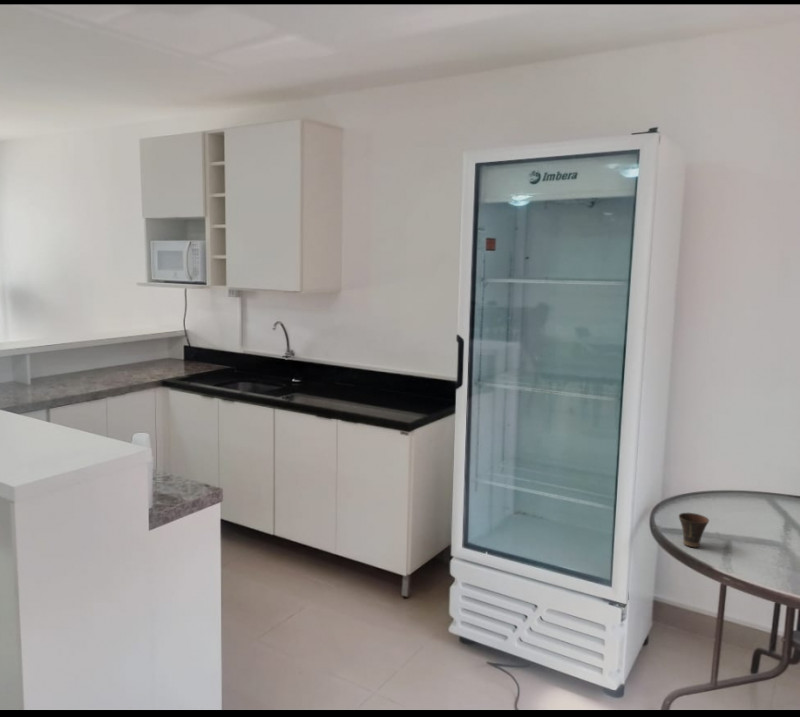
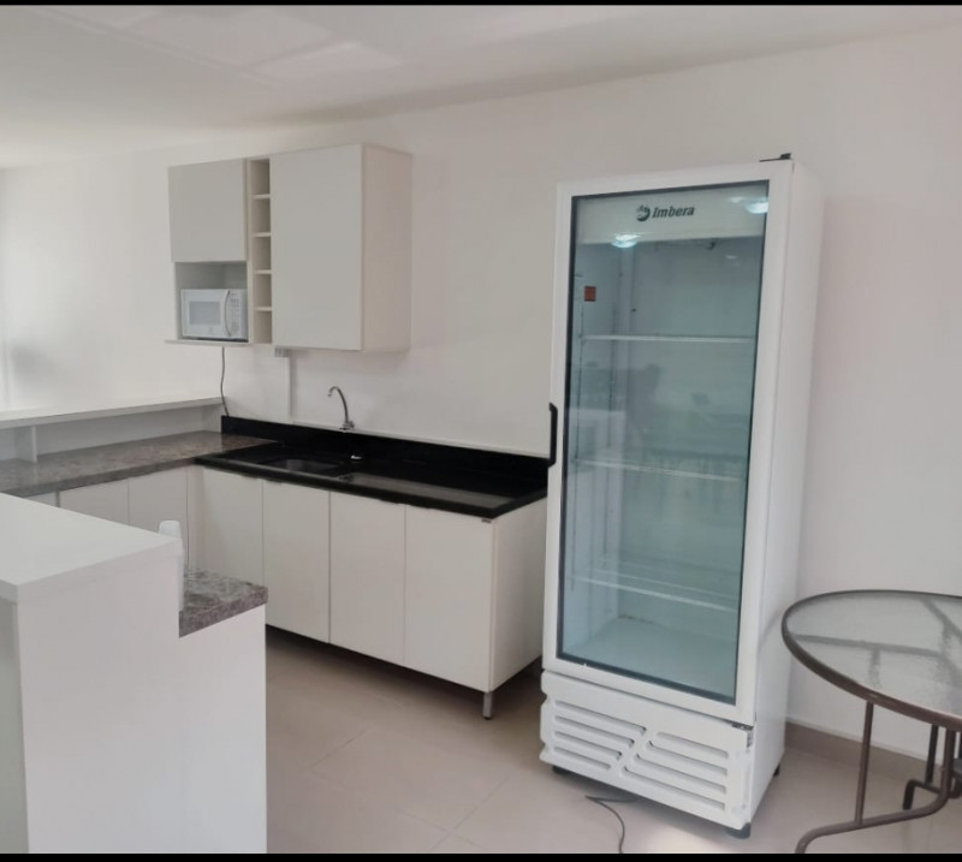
- cup [678,512,710,548]
